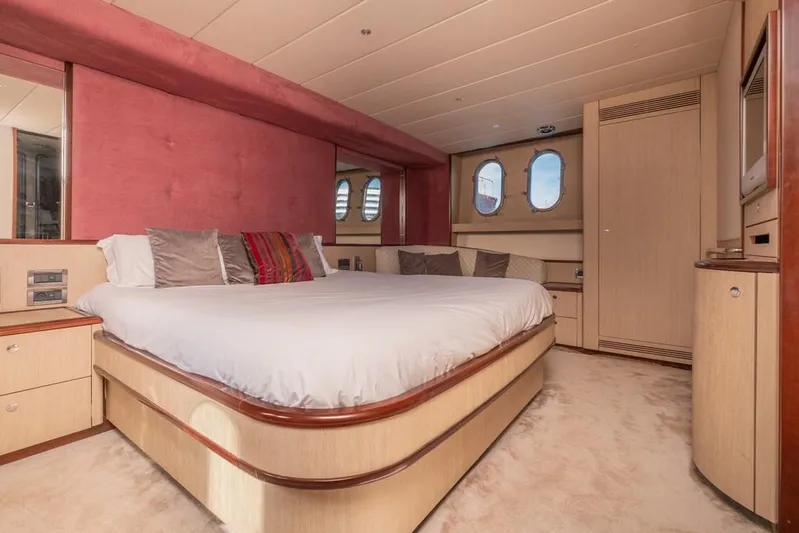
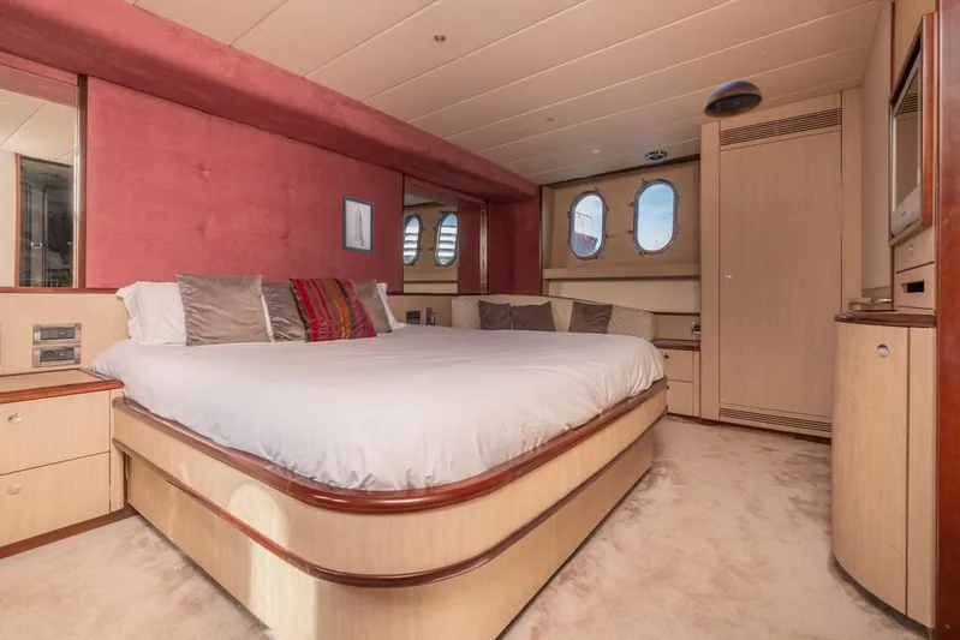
+ wall art [341,195,375,255]
+ dome light [703,79,764,119]
